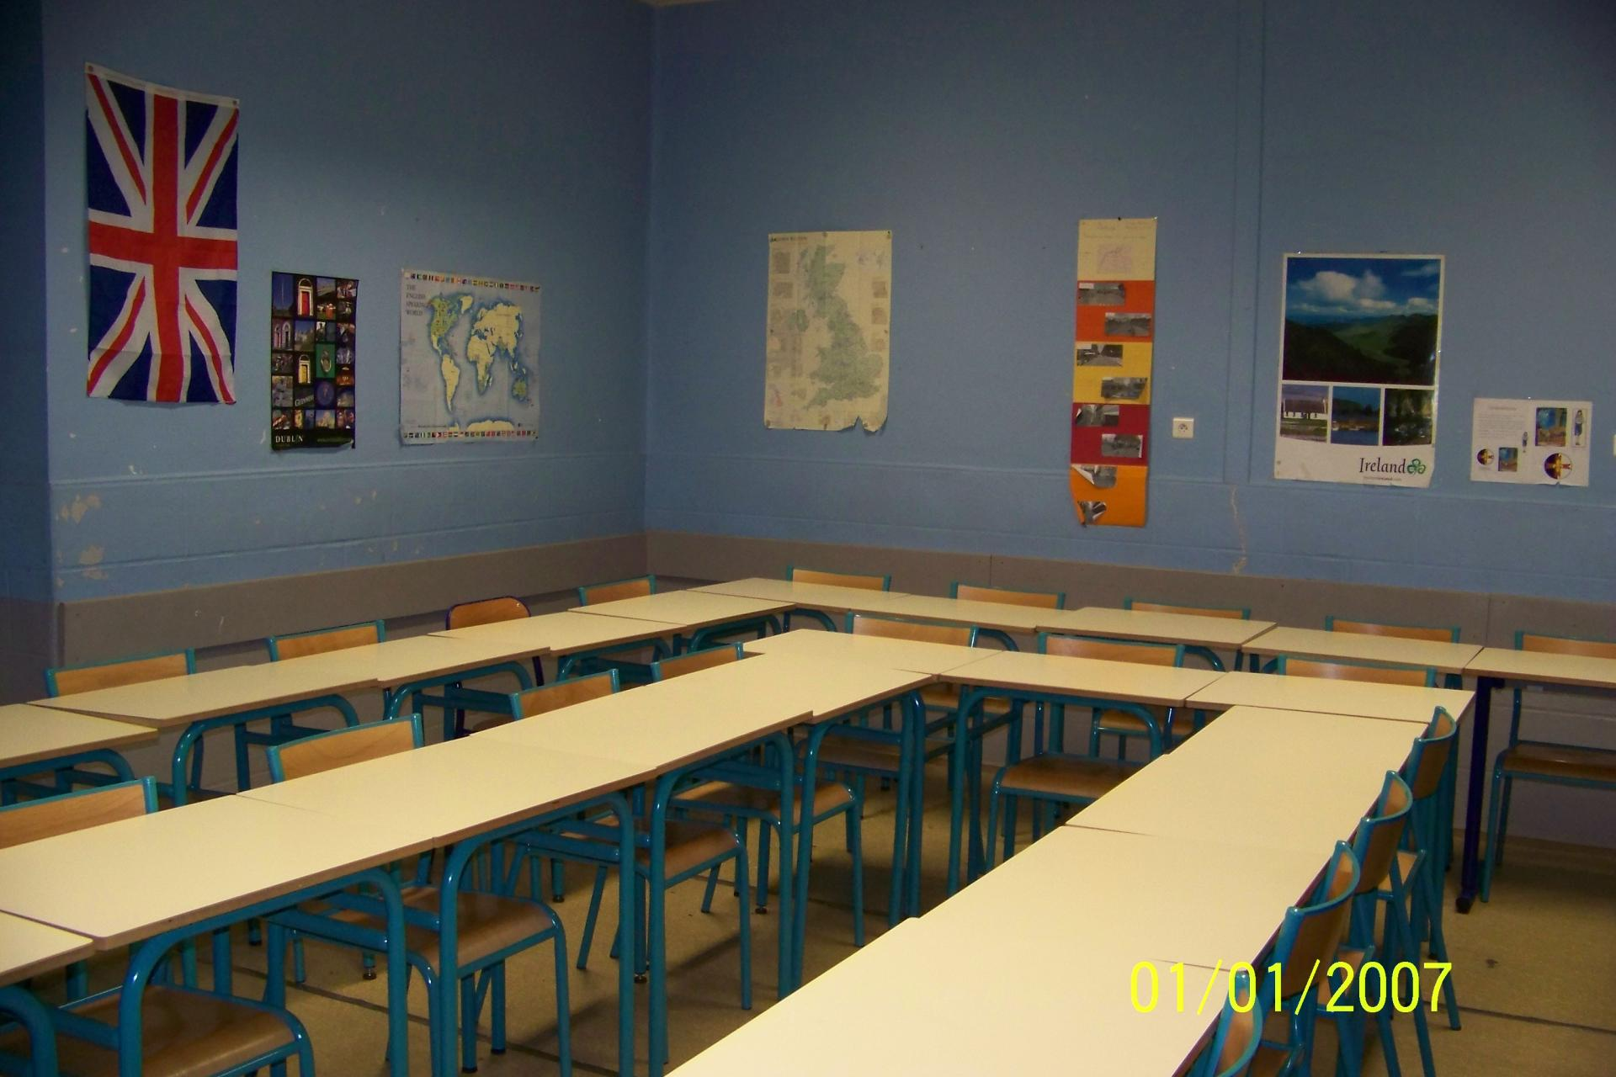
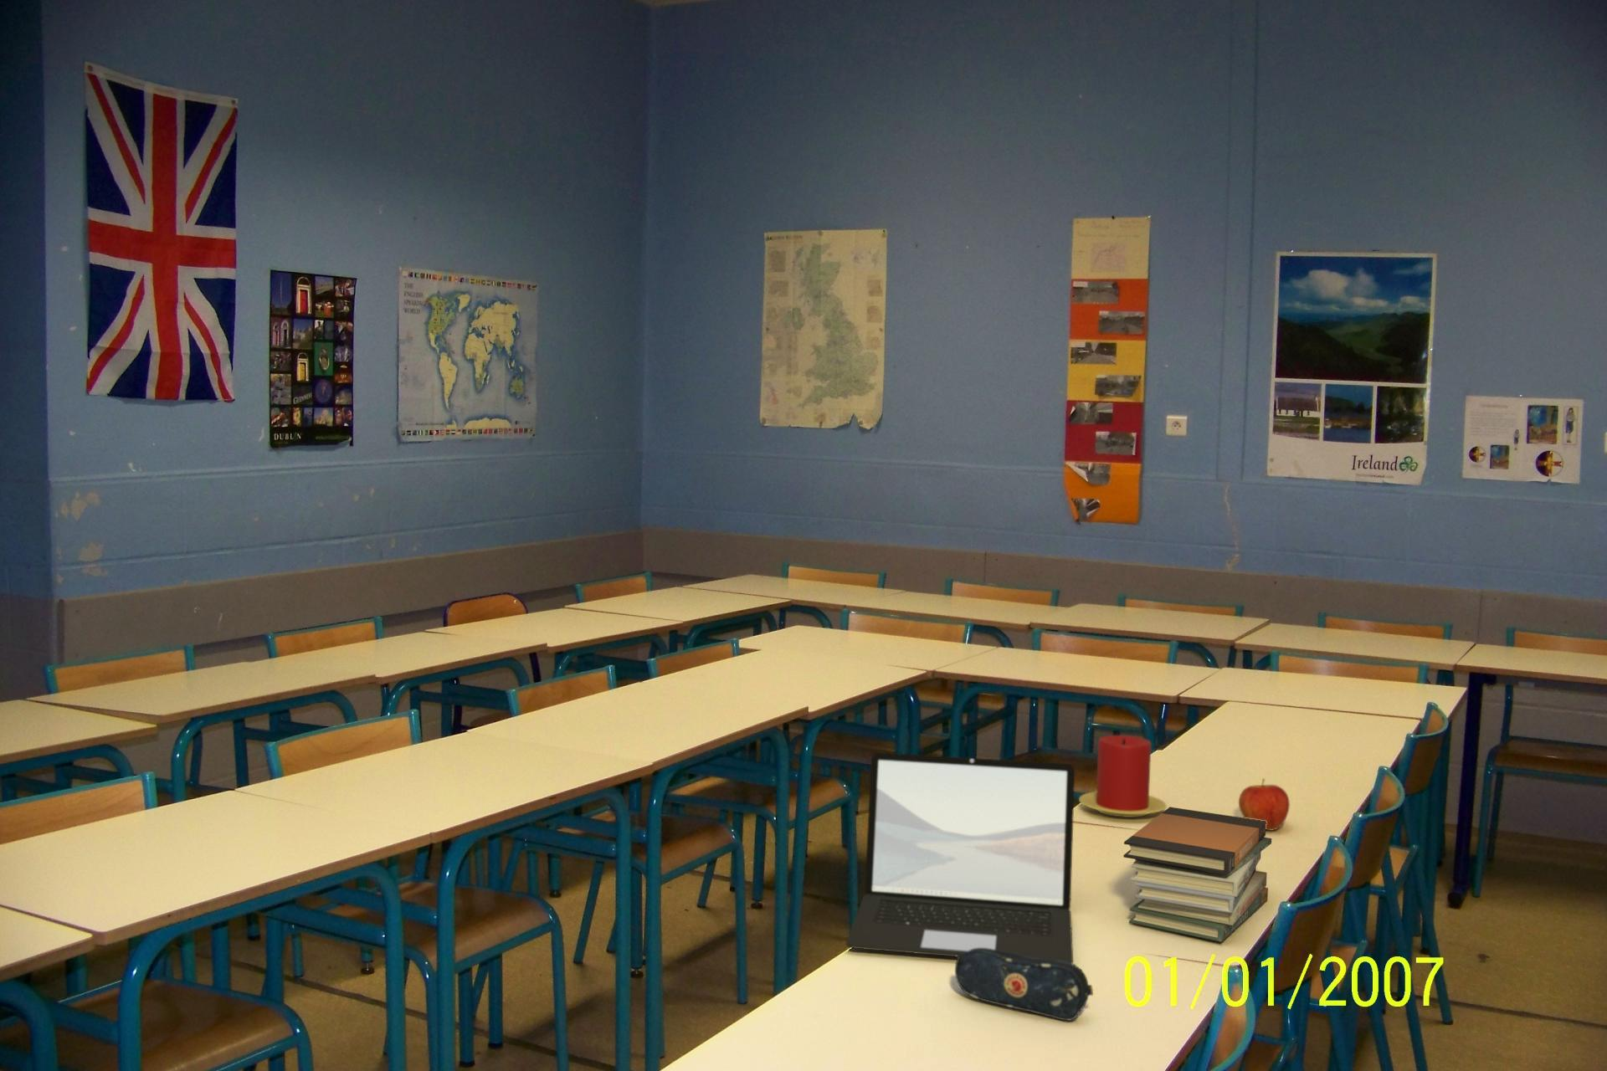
+ laptop [845,752,1076,963]
+ book stack [1123,807,1272,943]
+ pencil case [954,948,1094,1022]
+ apple [1238,778,1290,832]
+ candle [1079,735,1168,819]
